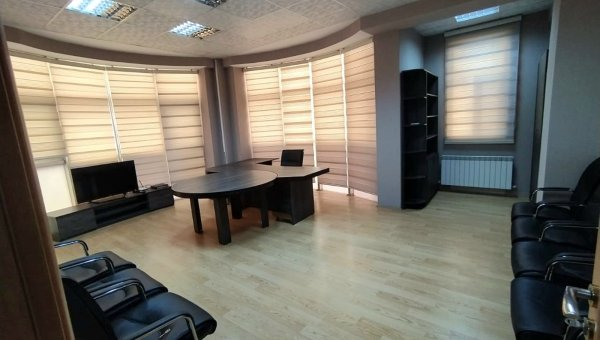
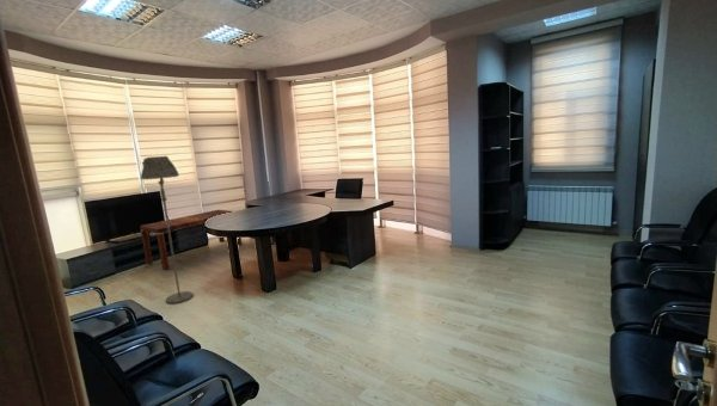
+ floor lamp [140,155,195,304]
+ coffee table [139,209,243,270]
